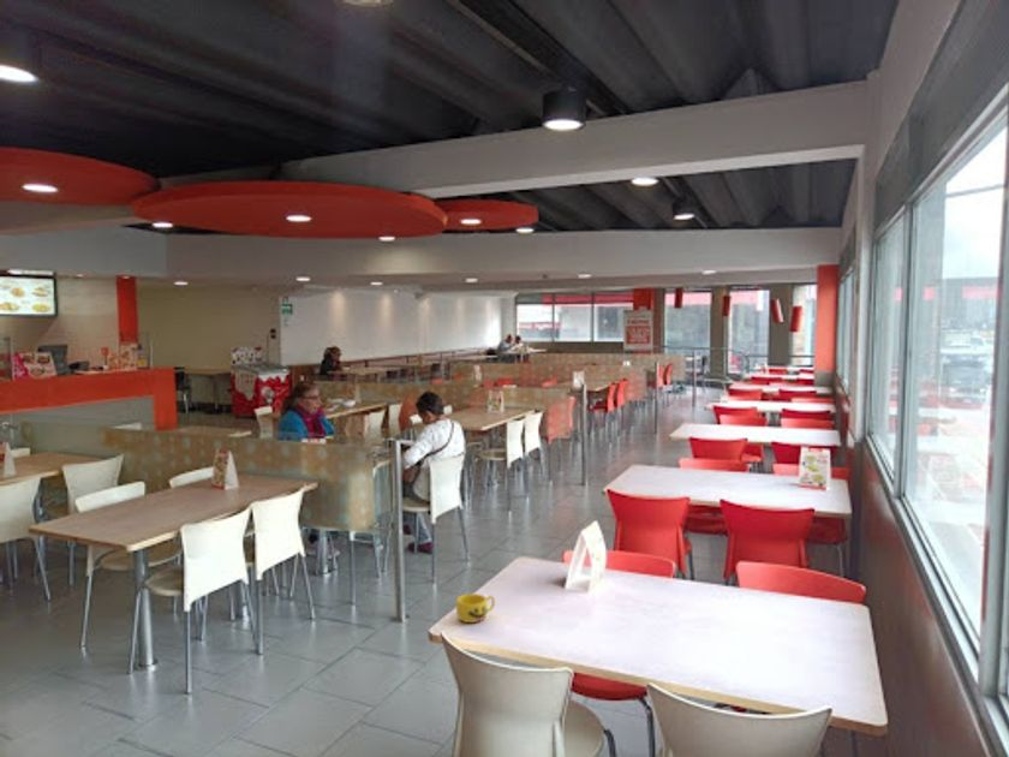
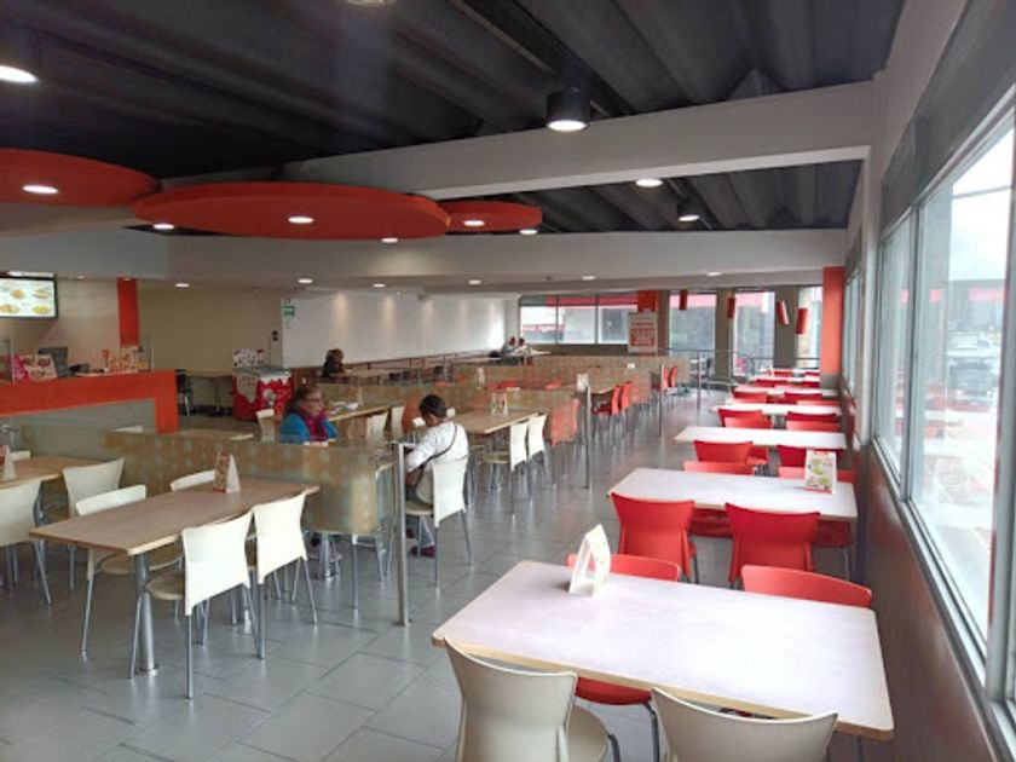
- cup [455,592,496,624]
